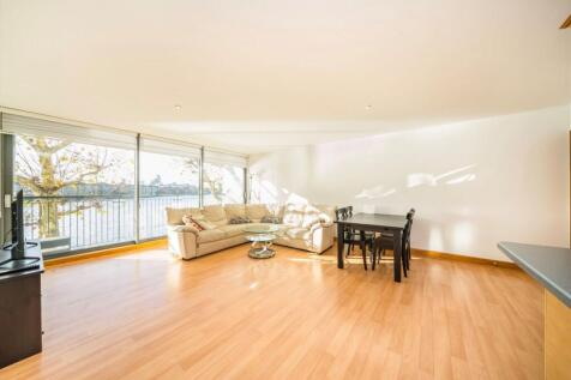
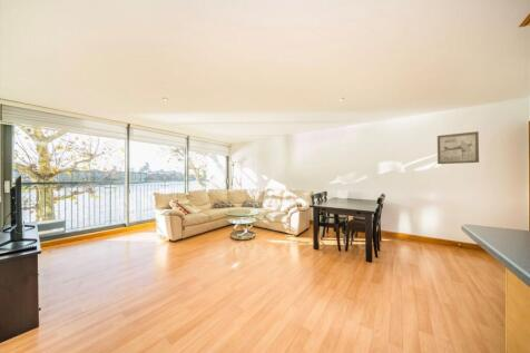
+ wall art [436,130,480,165]
